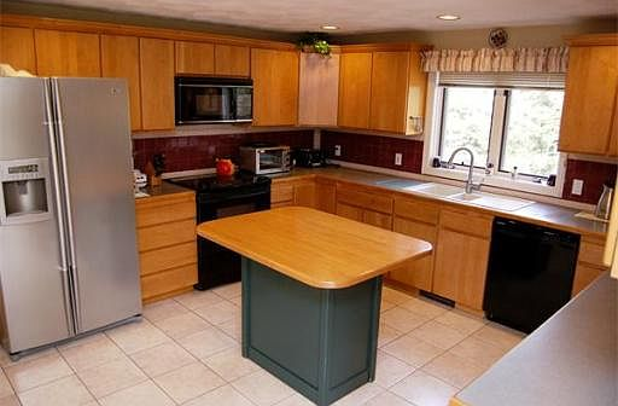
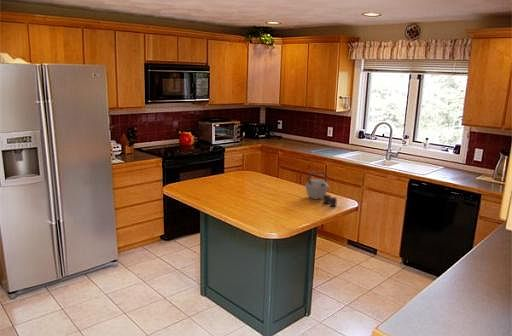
+ kettle [304,171,338,207]
